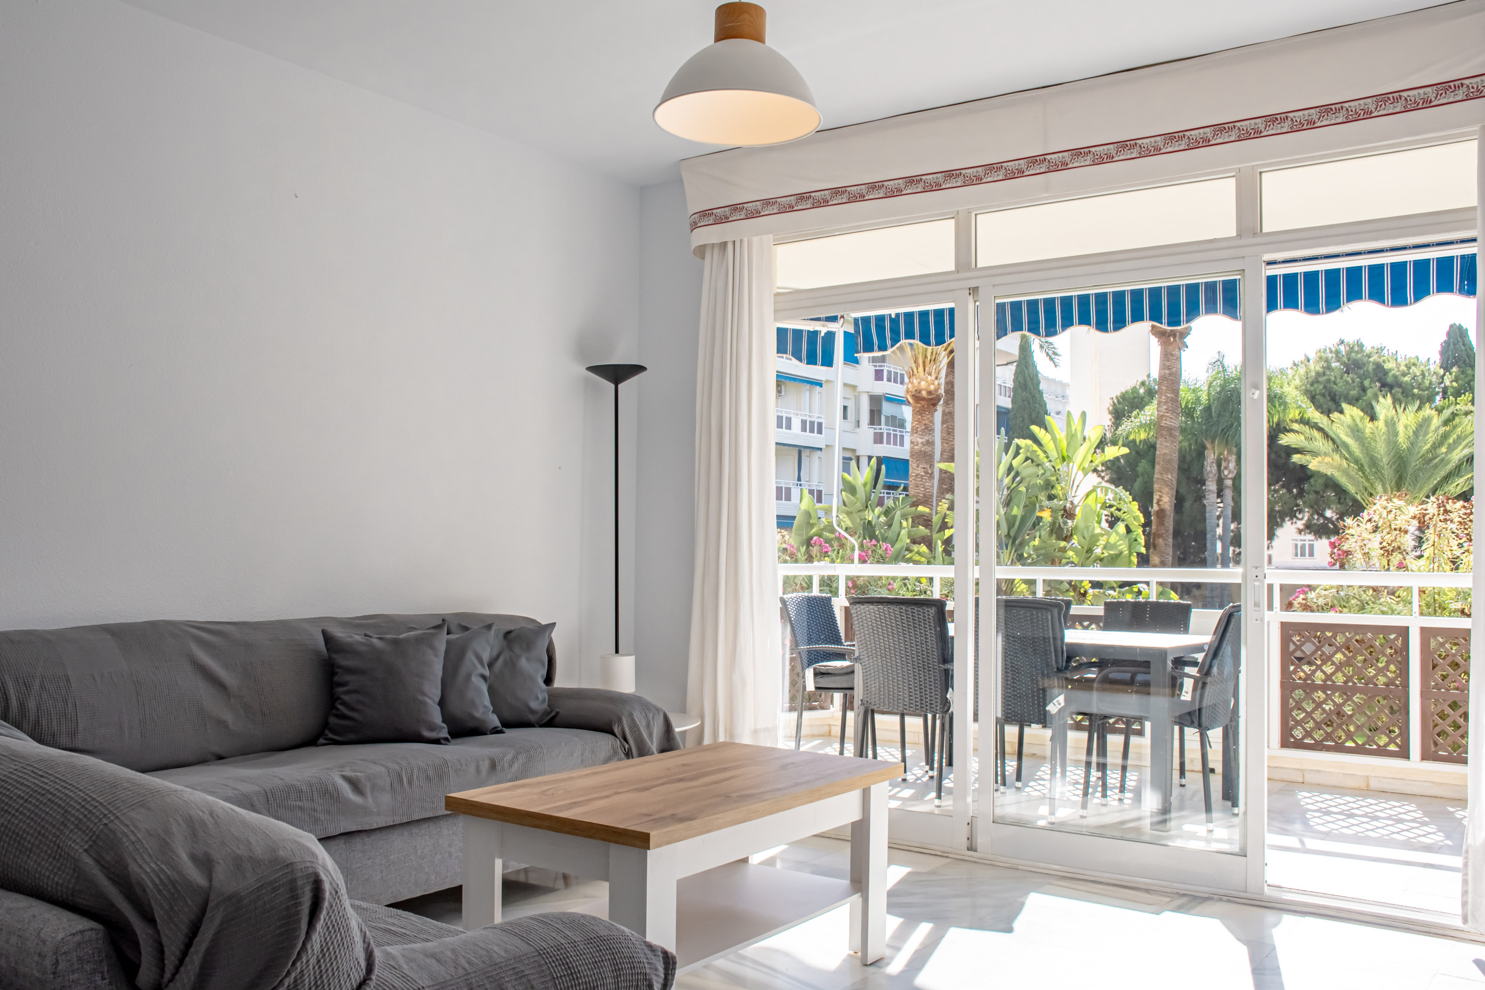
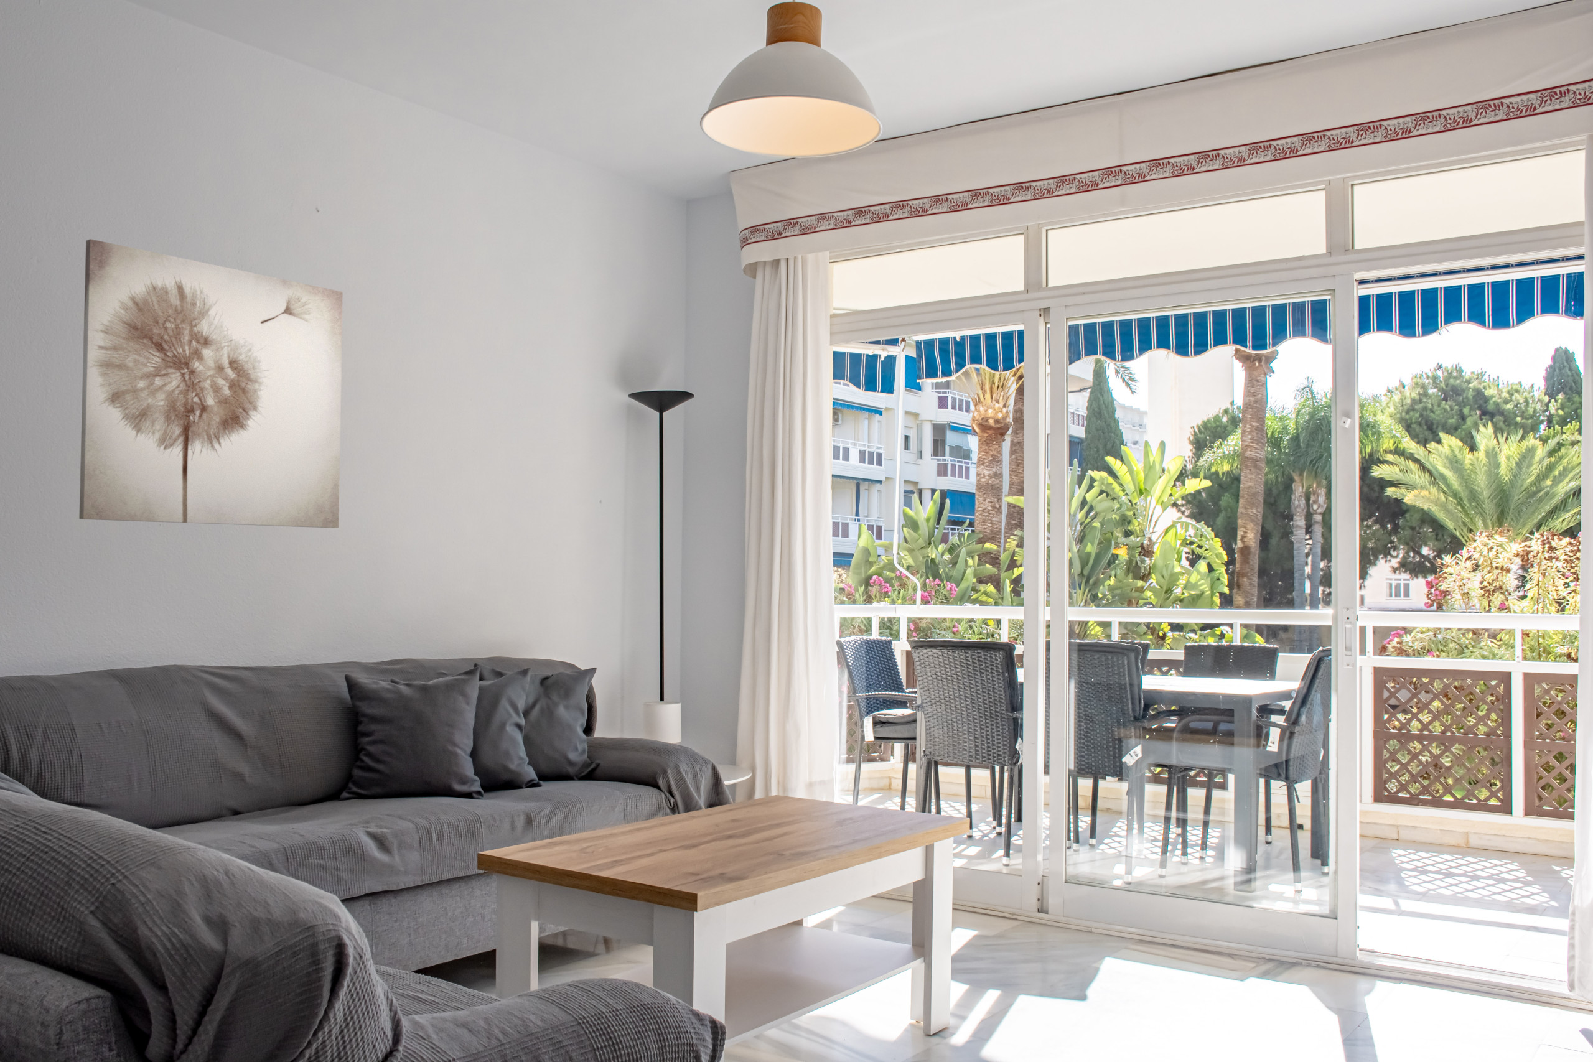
+ wall art [78,238,344,529]
